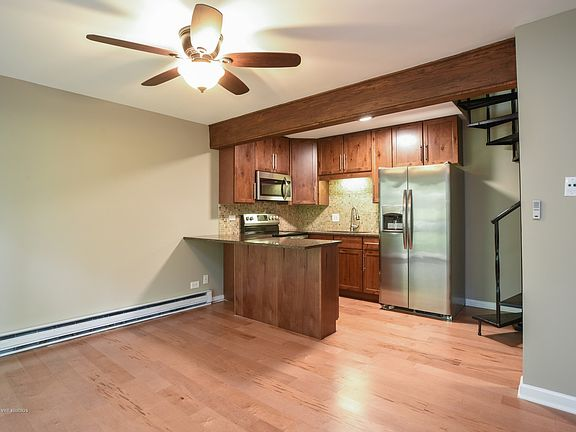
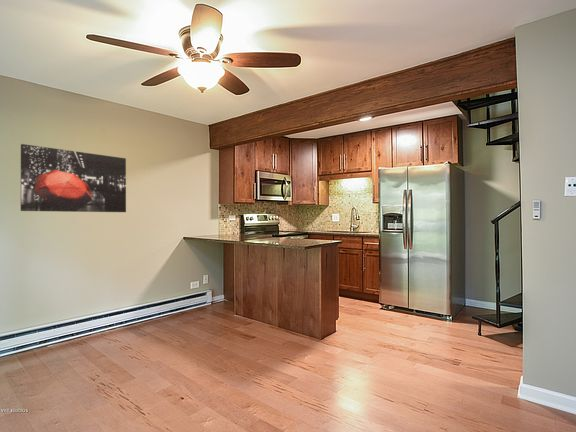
+ wall art [20,143,127,213]
